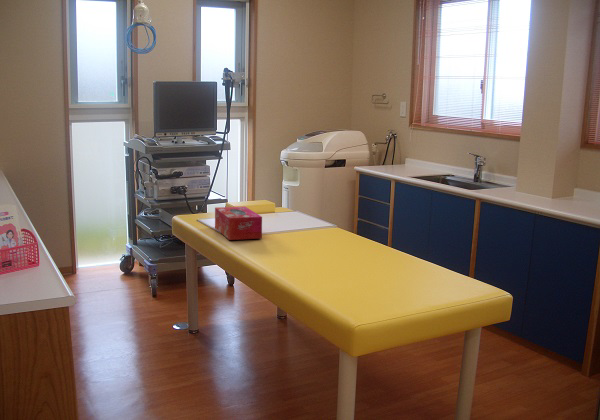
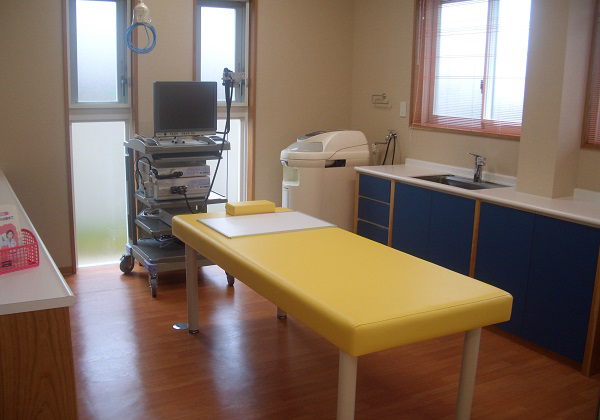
- tissue box [214,206,263,241]
